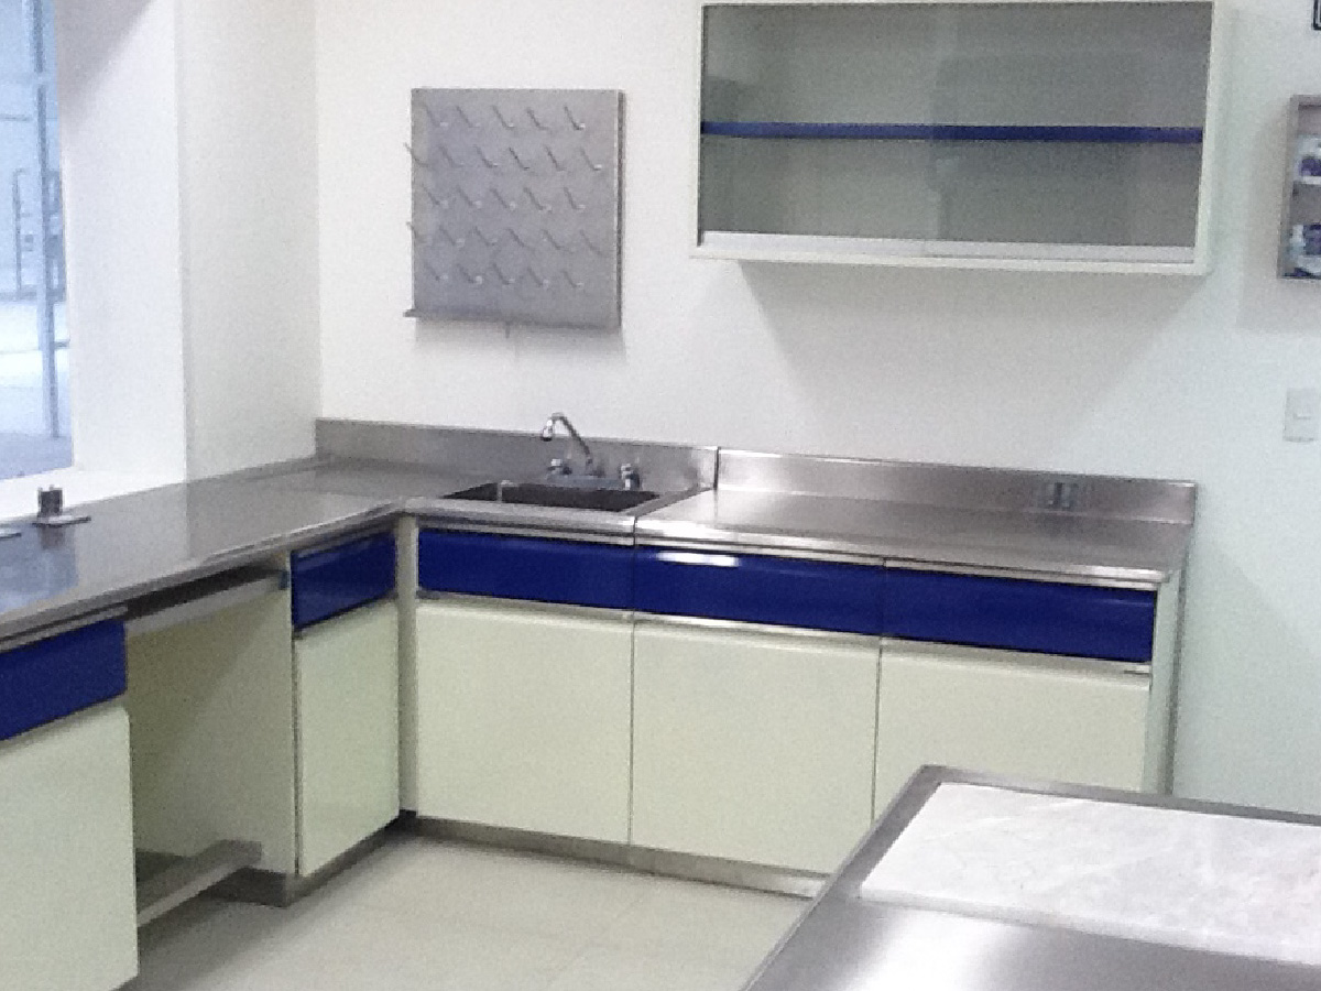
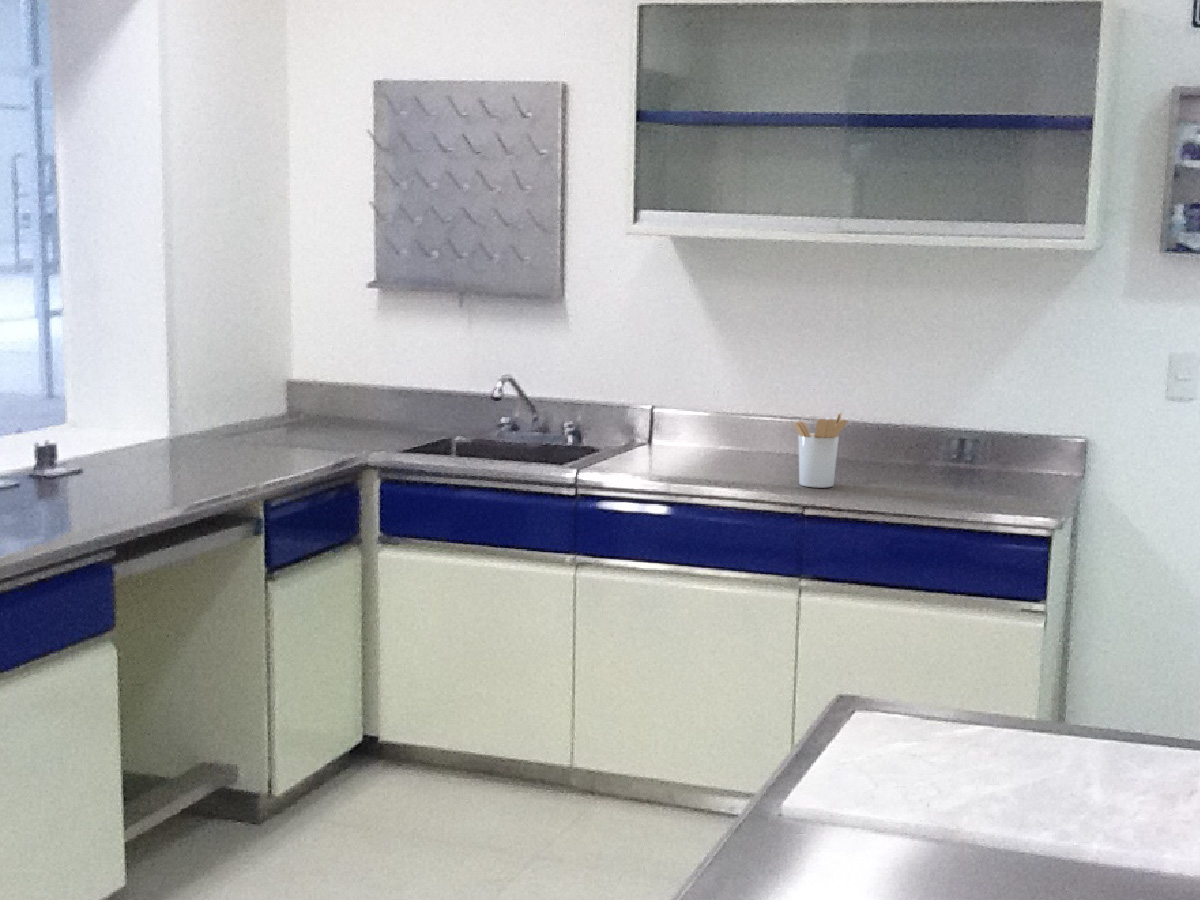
+ utensil holder [793,411,848,489]
